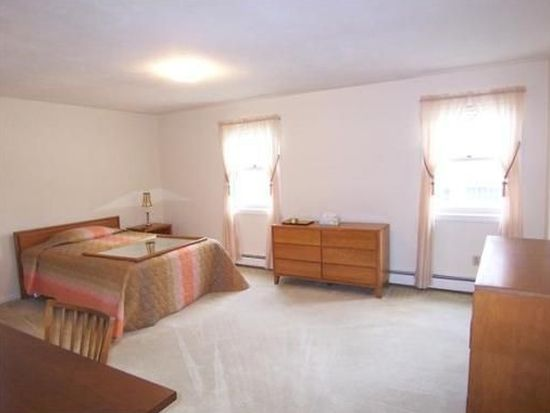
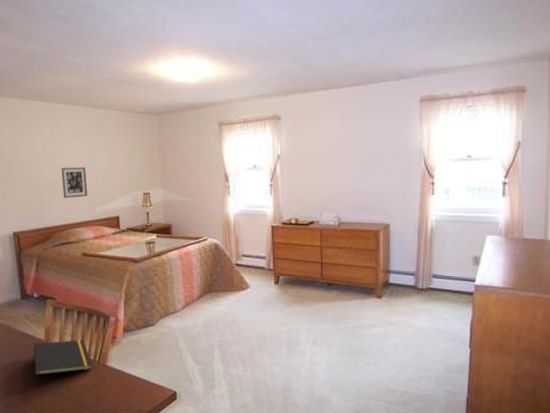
+ notepad [33,339,93,386]
+ wall art [61,166,88,199]
